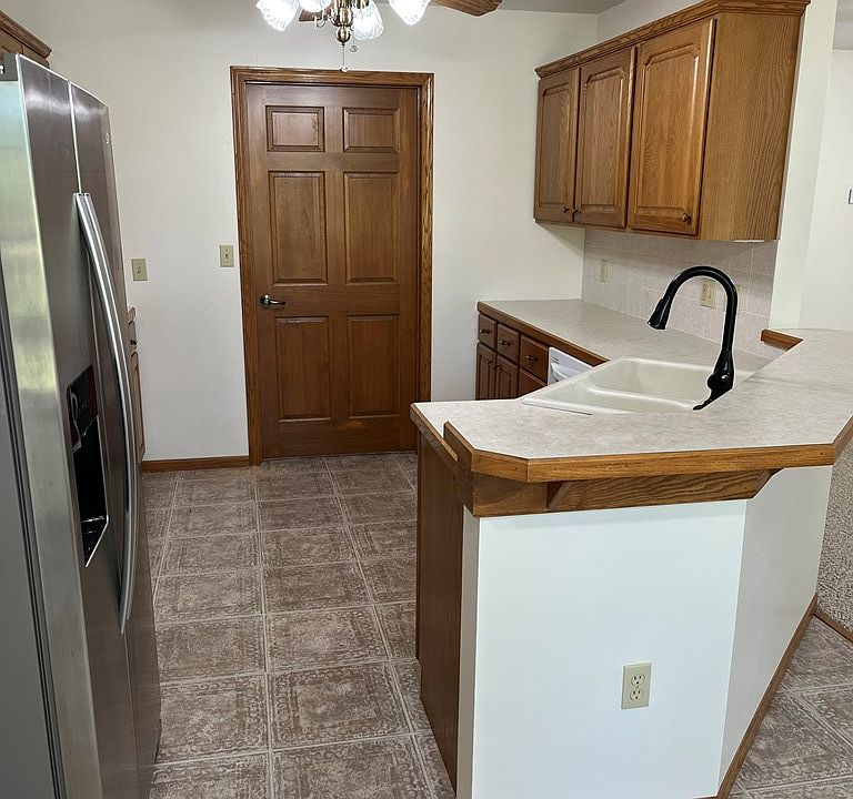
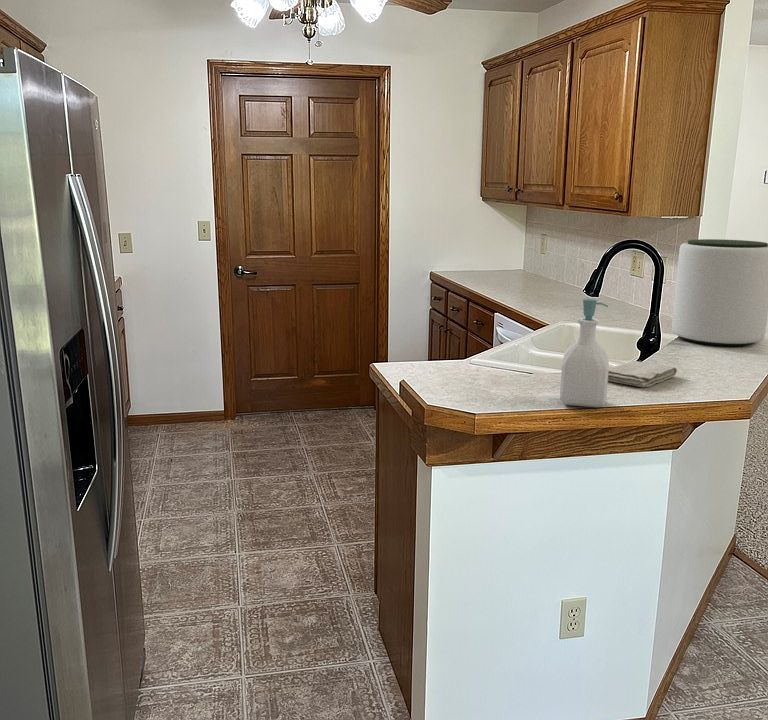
+ plant pot [671,238,768,347]
+ soap bottle [559,298,610,408]
+ washcloth [608,360,678,388]
